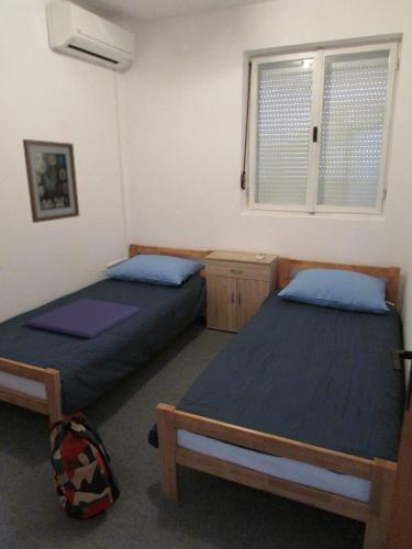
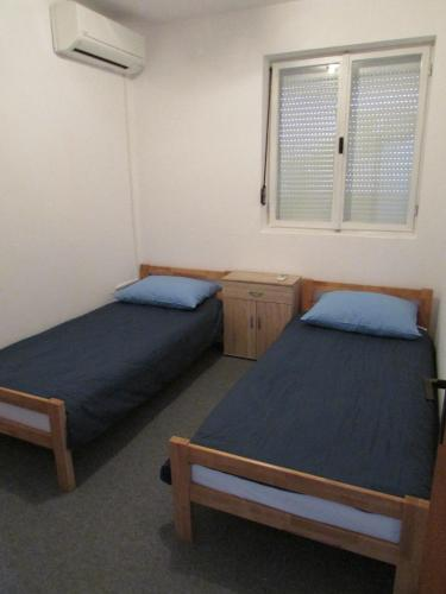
- wall art [22,138,80,224]
- cushion [26,298,141,339]
- backpack [47,411,121,519]
